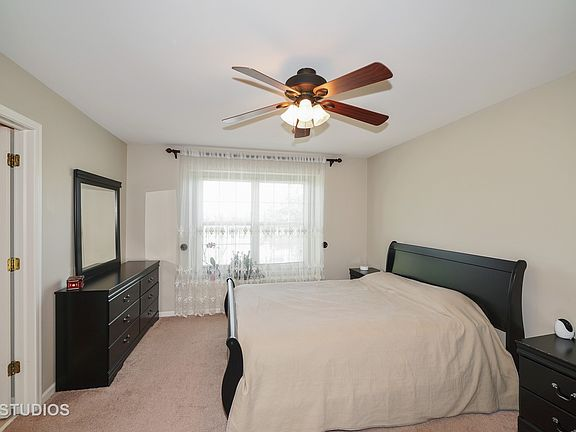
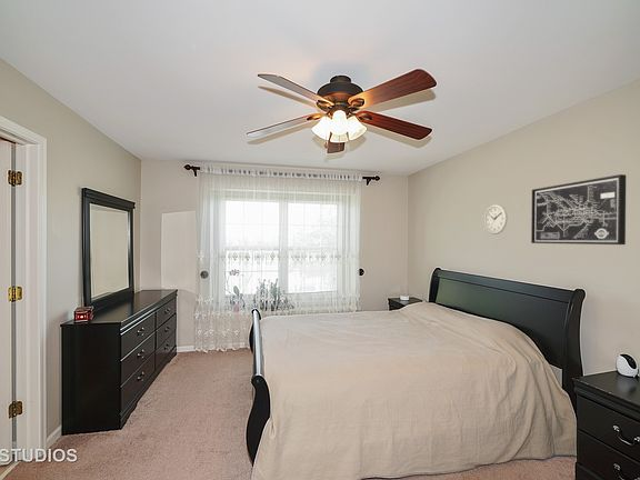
+ wall art [530,173,627,246]
+ wall clock [483,203,508,236]
